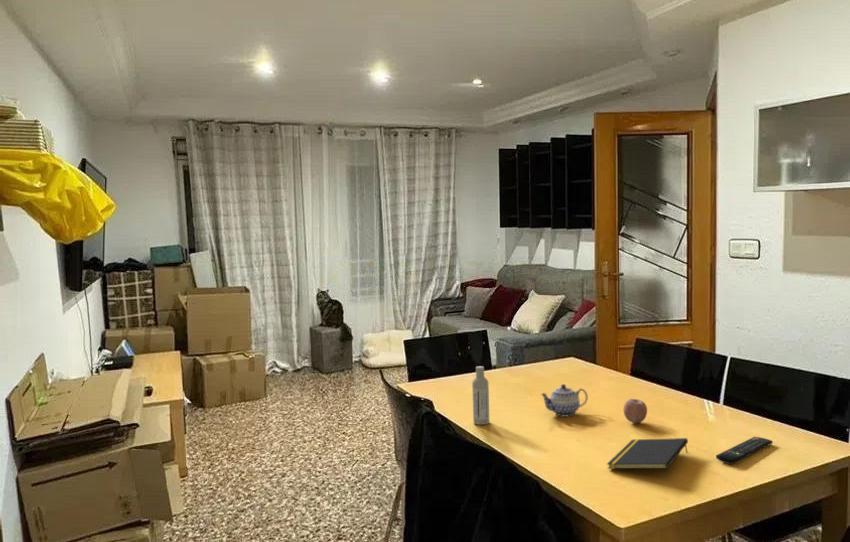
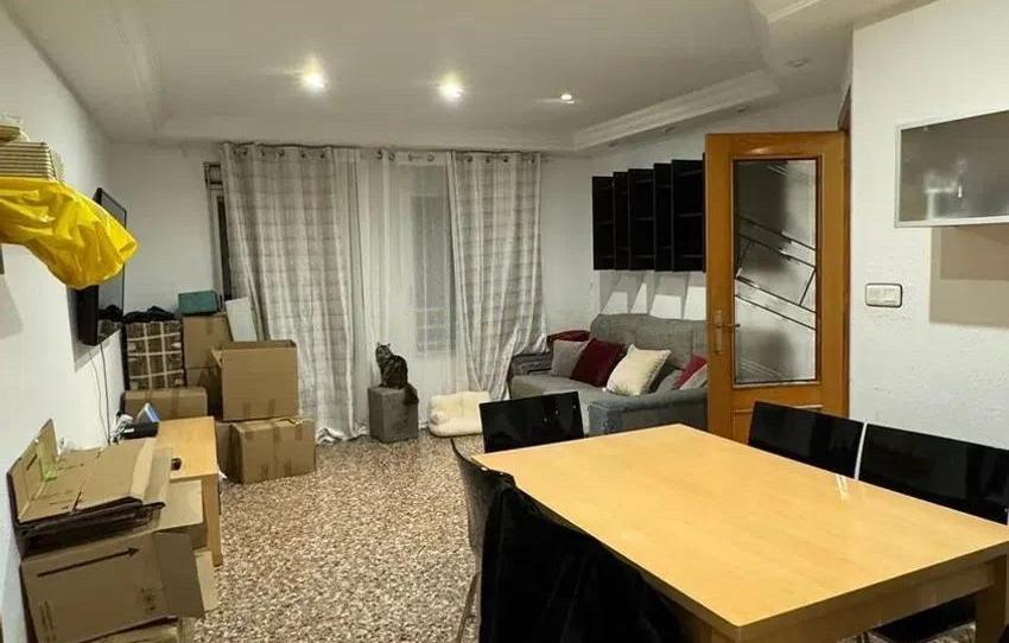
- remote control [715,436,774,465]
- fruit [623,398,648,424]
- teapot [539,383,589,418]
- notepad [606,437,689,470]
- bottle [471,365,490,426]
